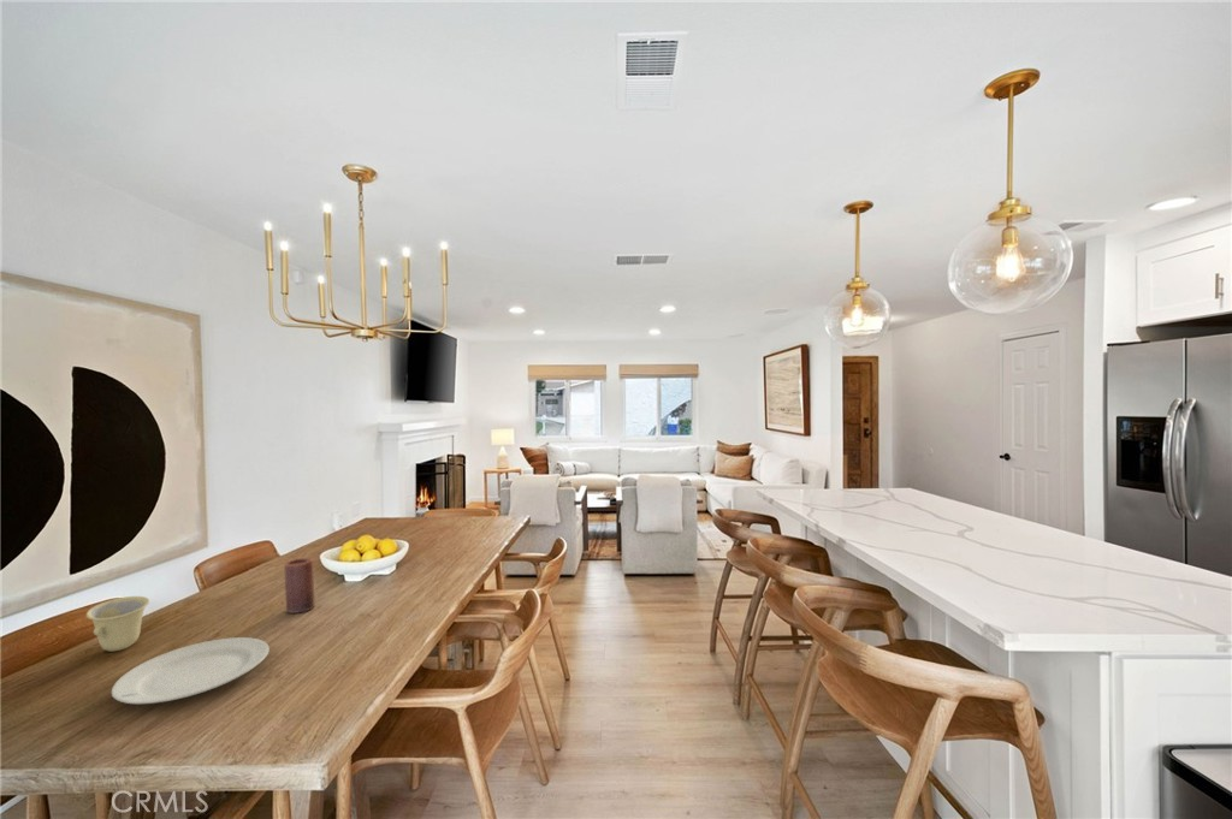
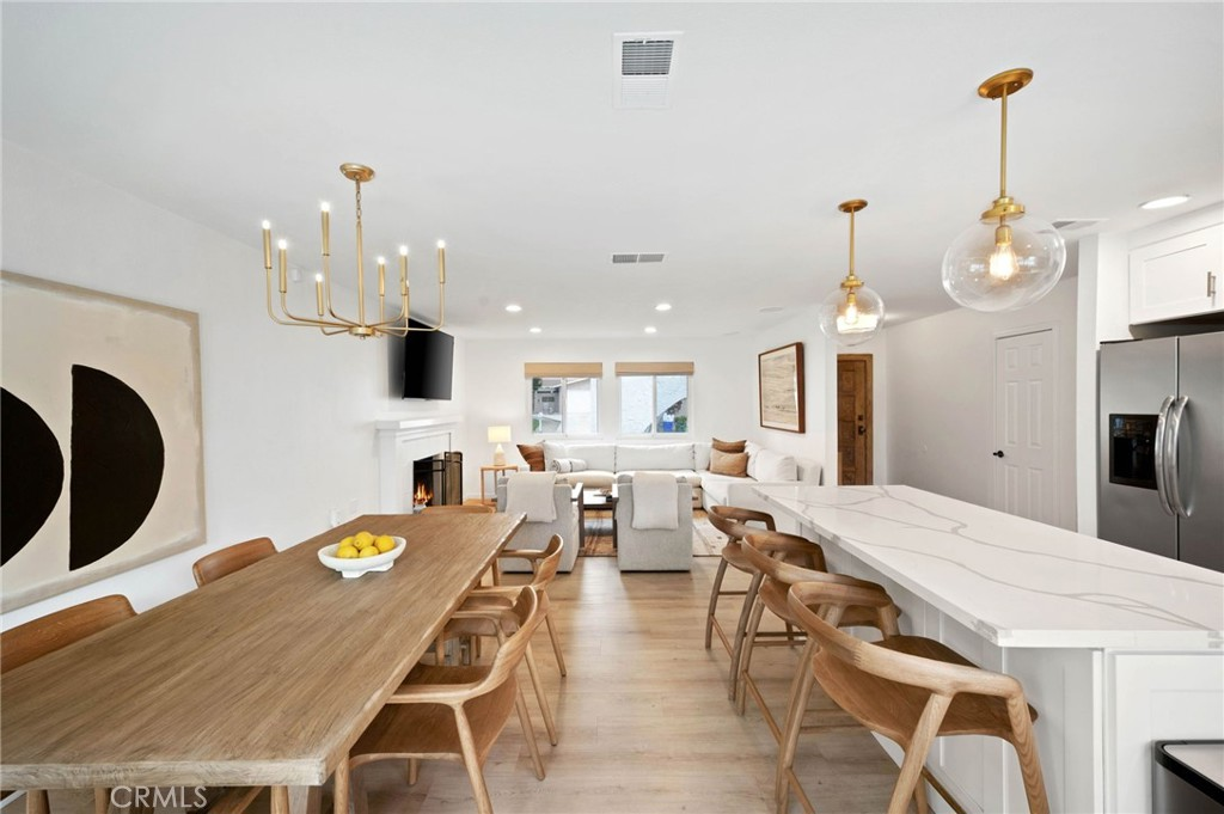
- cup [85,595,150,652]
- chinaware [111,636,271,705]
- candle [284,557,315,615]
